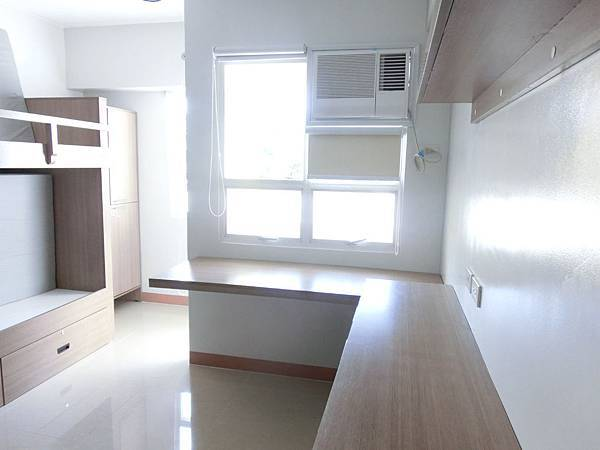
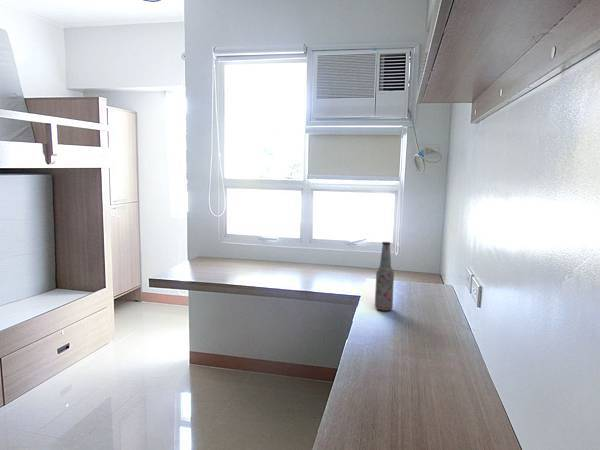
+ bottle [374,241,395,312]
